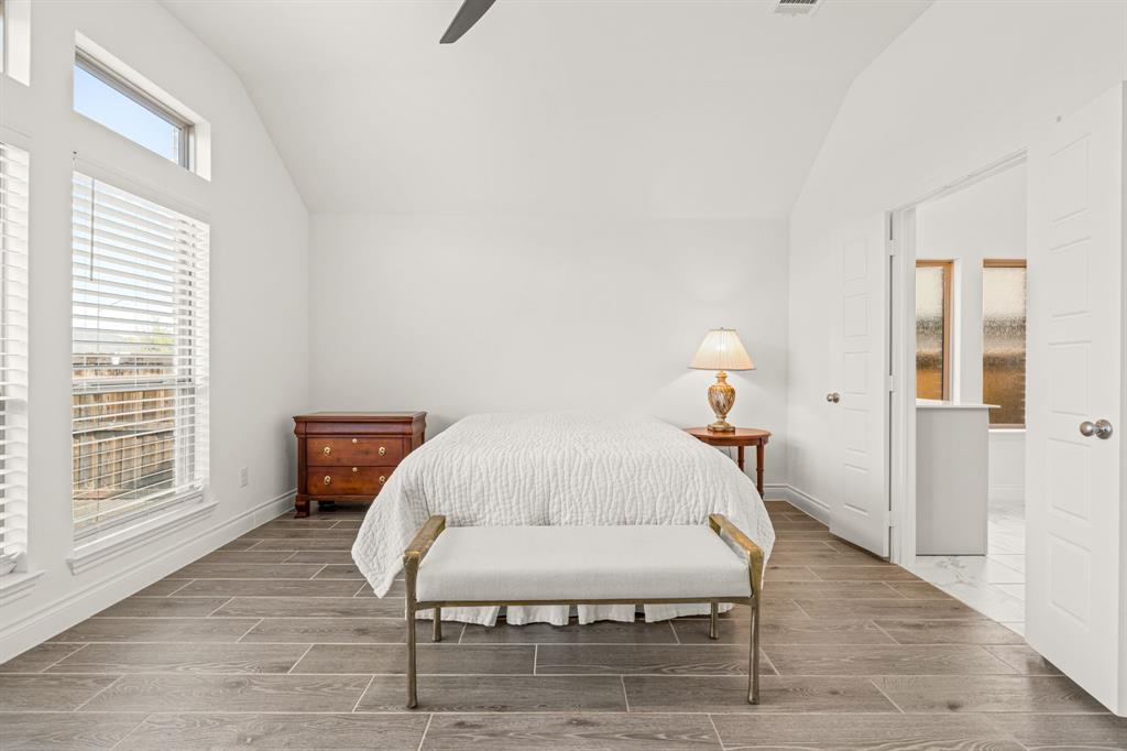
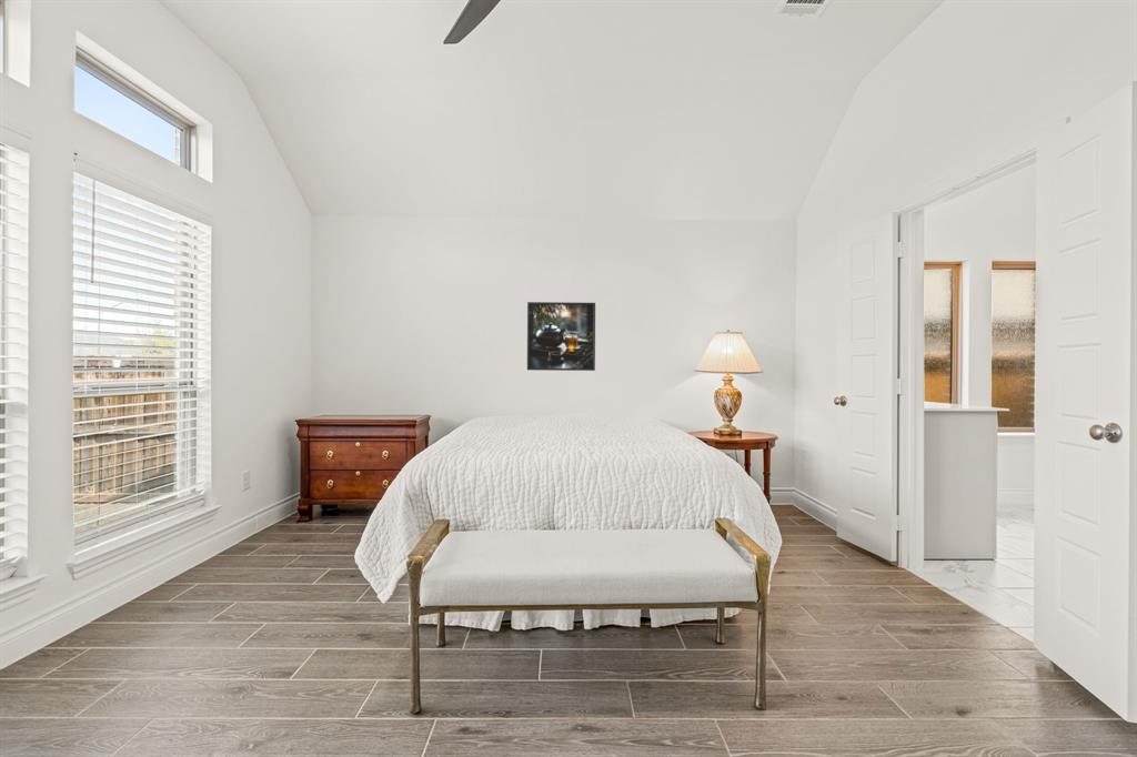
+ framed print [526,301,596,372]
